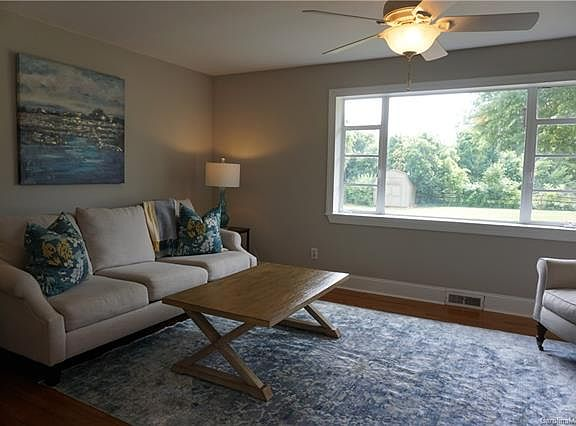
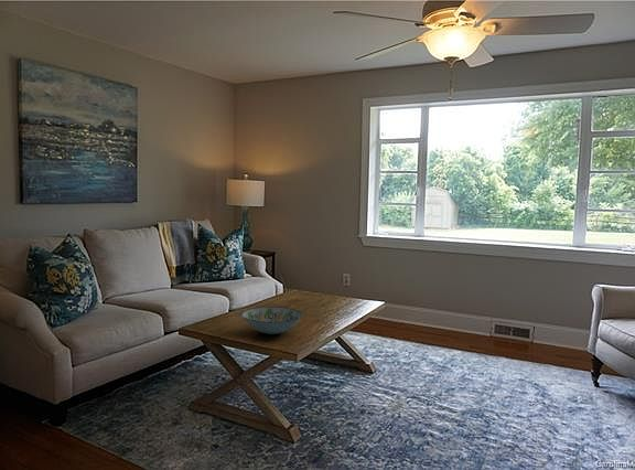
+ decorative bowl [241,306,303,335]
